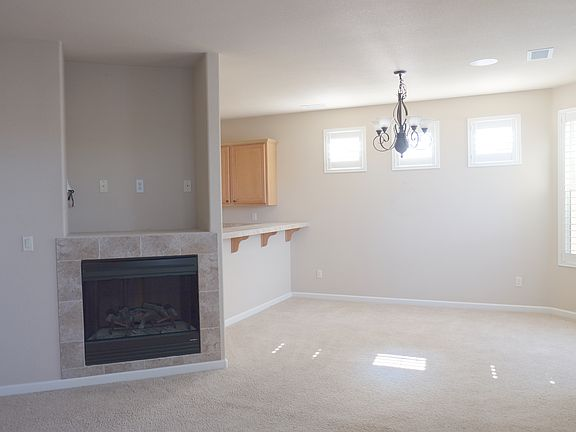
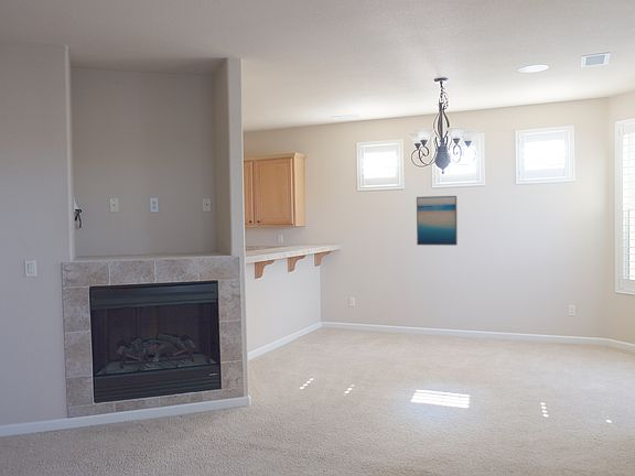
+ wall art [416,195,459,247]
